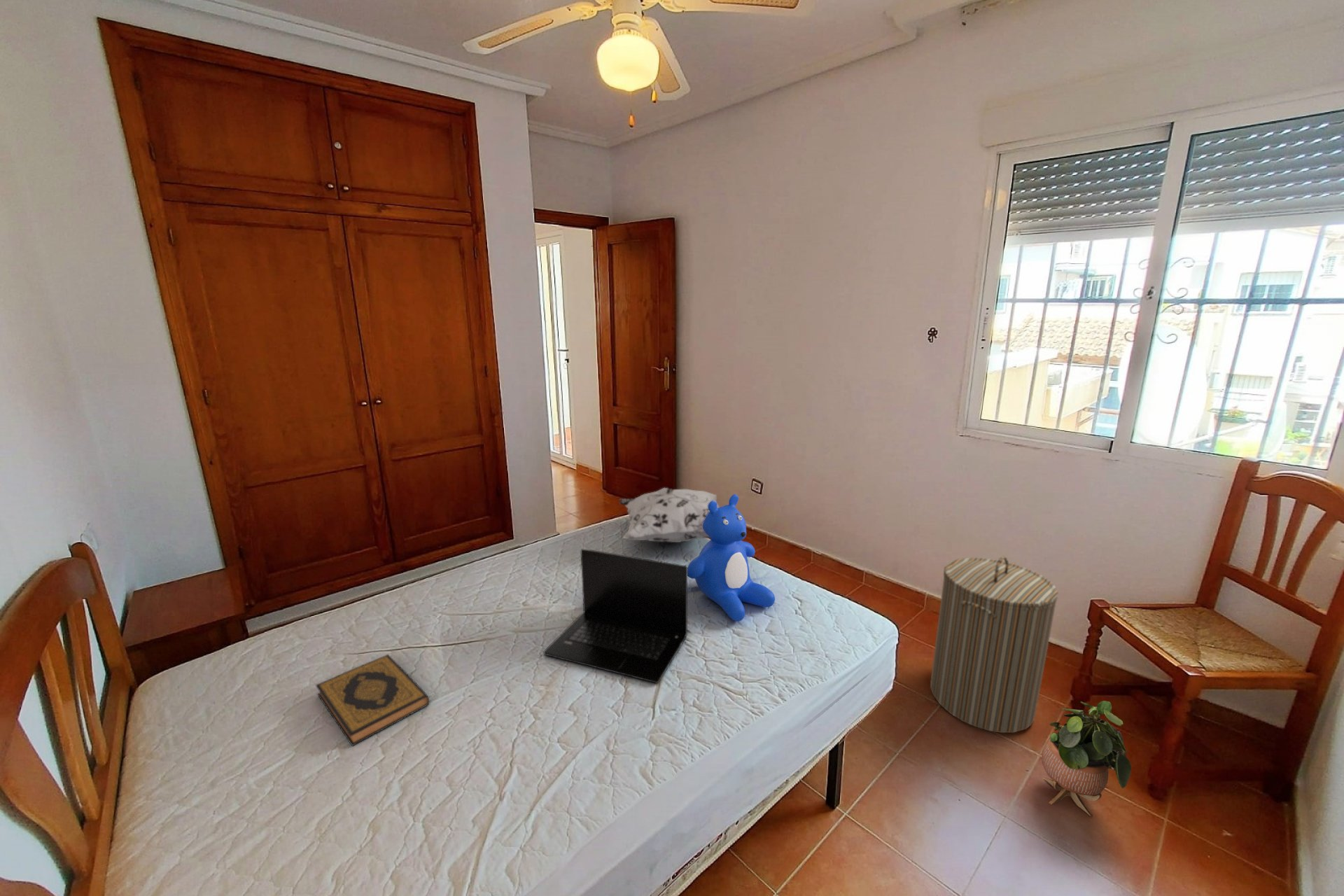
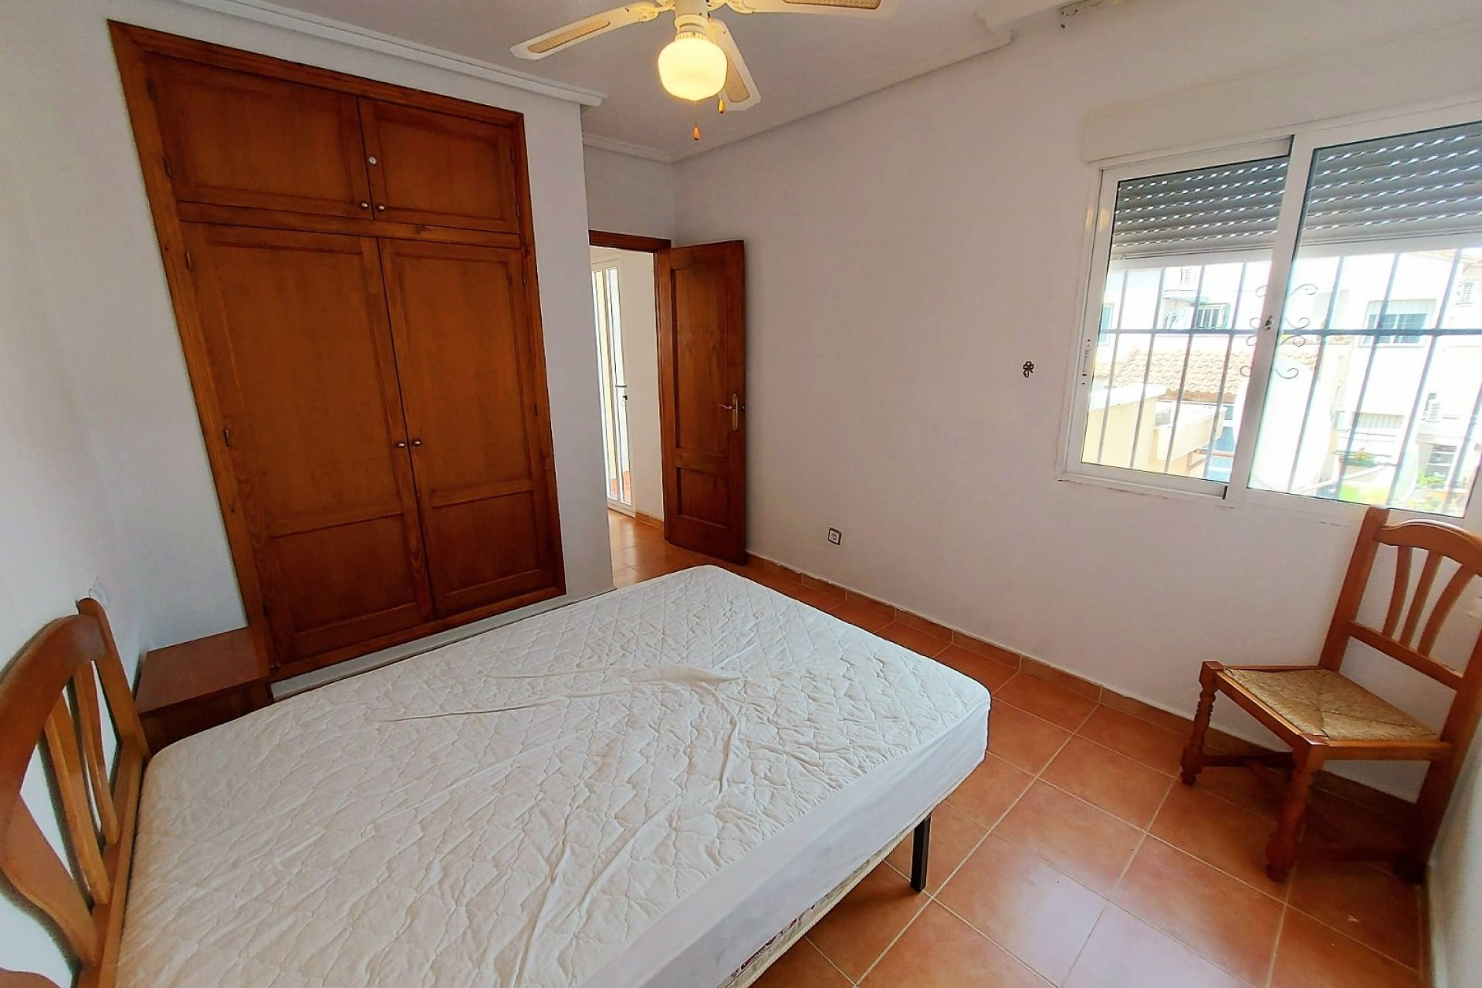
- potted plant [1041,700,1132,817]
- laundry hamper [930,556,1059,734]
- laptop [543,548,688,684]
- hardback book [315,654,430,747]
- teddy bear [687,493,776,622]
- decorative pillow [618,487,720,543]
